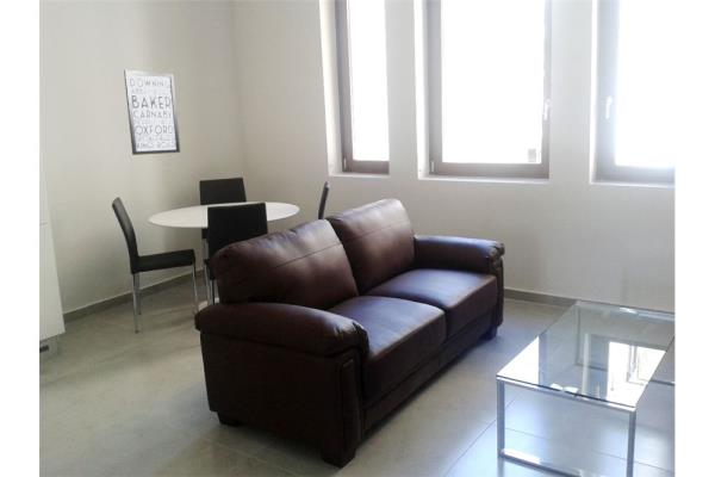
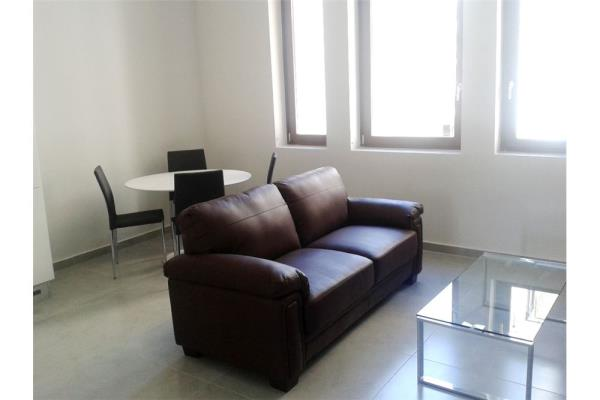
- wall art [123,69,181,156]
